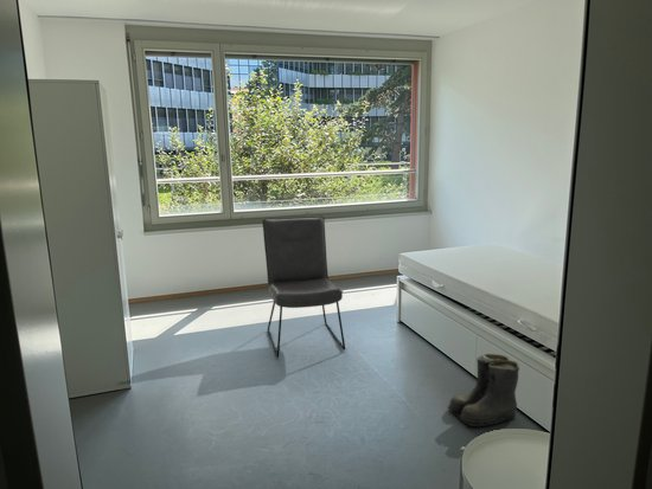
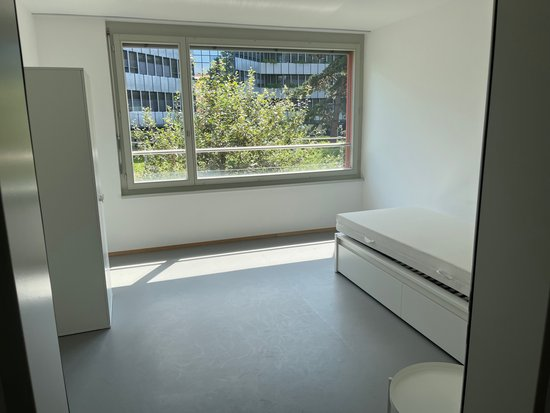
- chair [261,215,346,359]
- boots [447,353,520,427]
